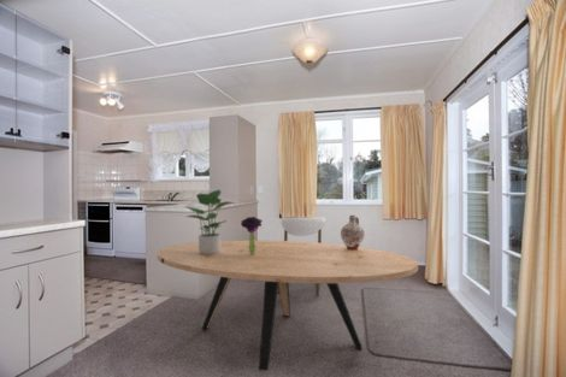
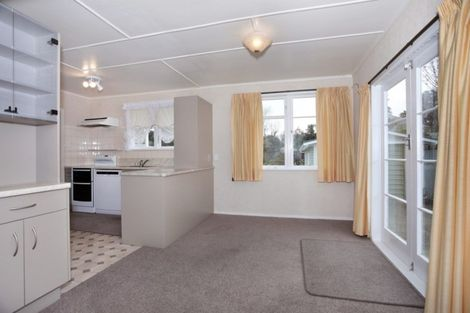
- dining table [157,240,419,372]
- ceramic jug [340,214,366,251]
- dining chair [277,216,328,298]
- potted plant [184,188,235,254]
- bouquet [240,216,264,254]
